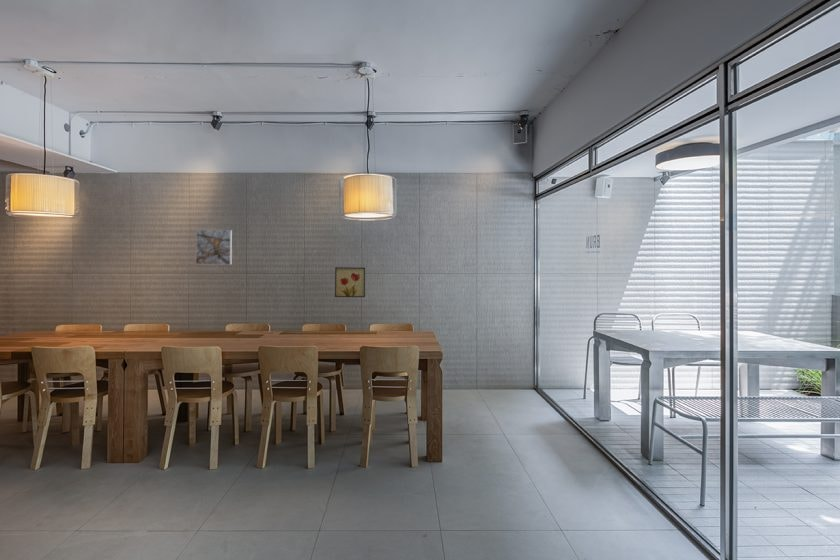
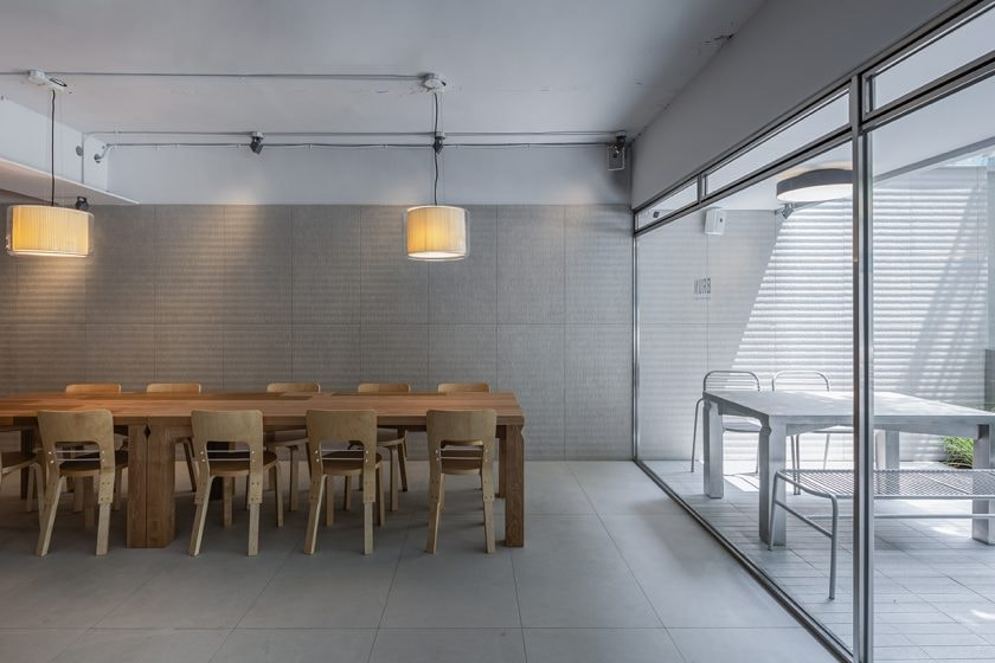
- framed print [195,229,233,266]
- wall art [334,266,366,298]
